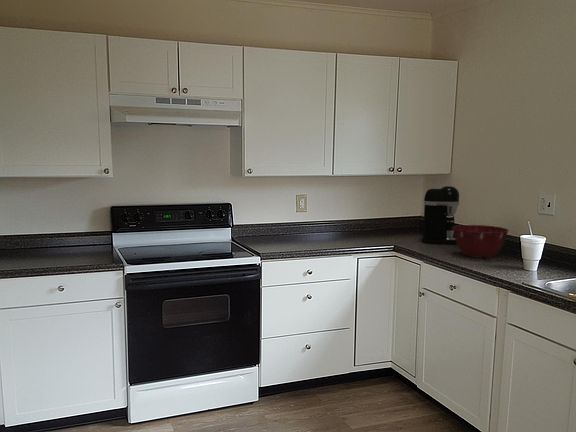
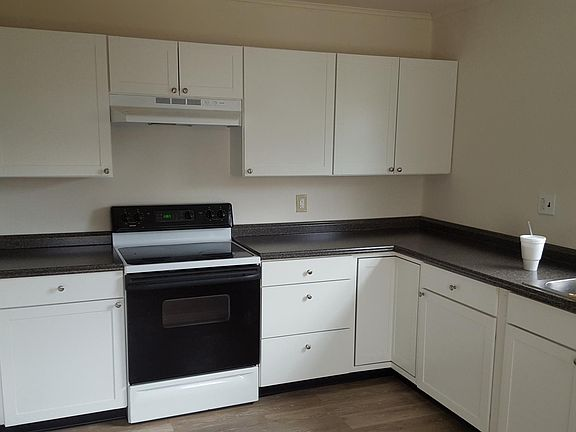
- coffee maker [420,185,460,245]
- mixing bowl [453,224,510,259]
